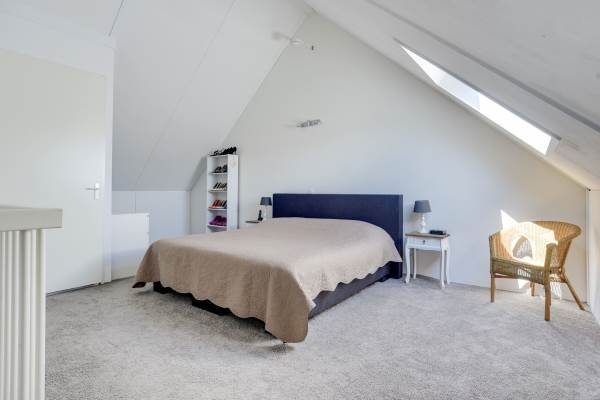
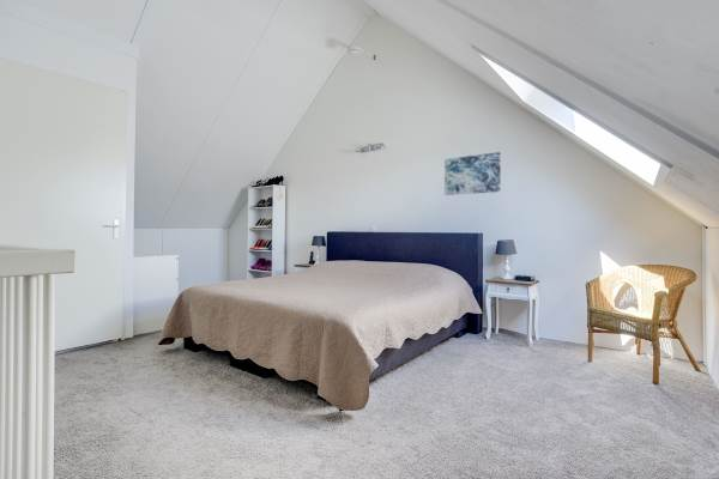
+ wall art [443,151,502,196]
